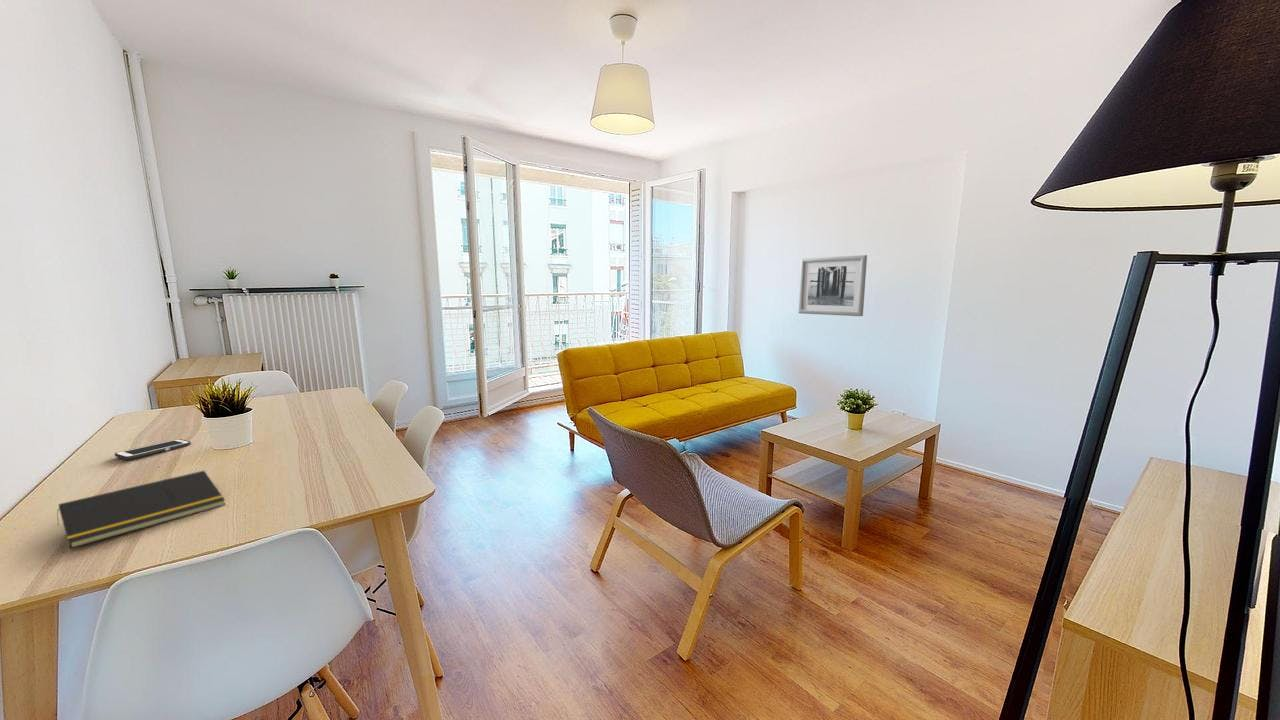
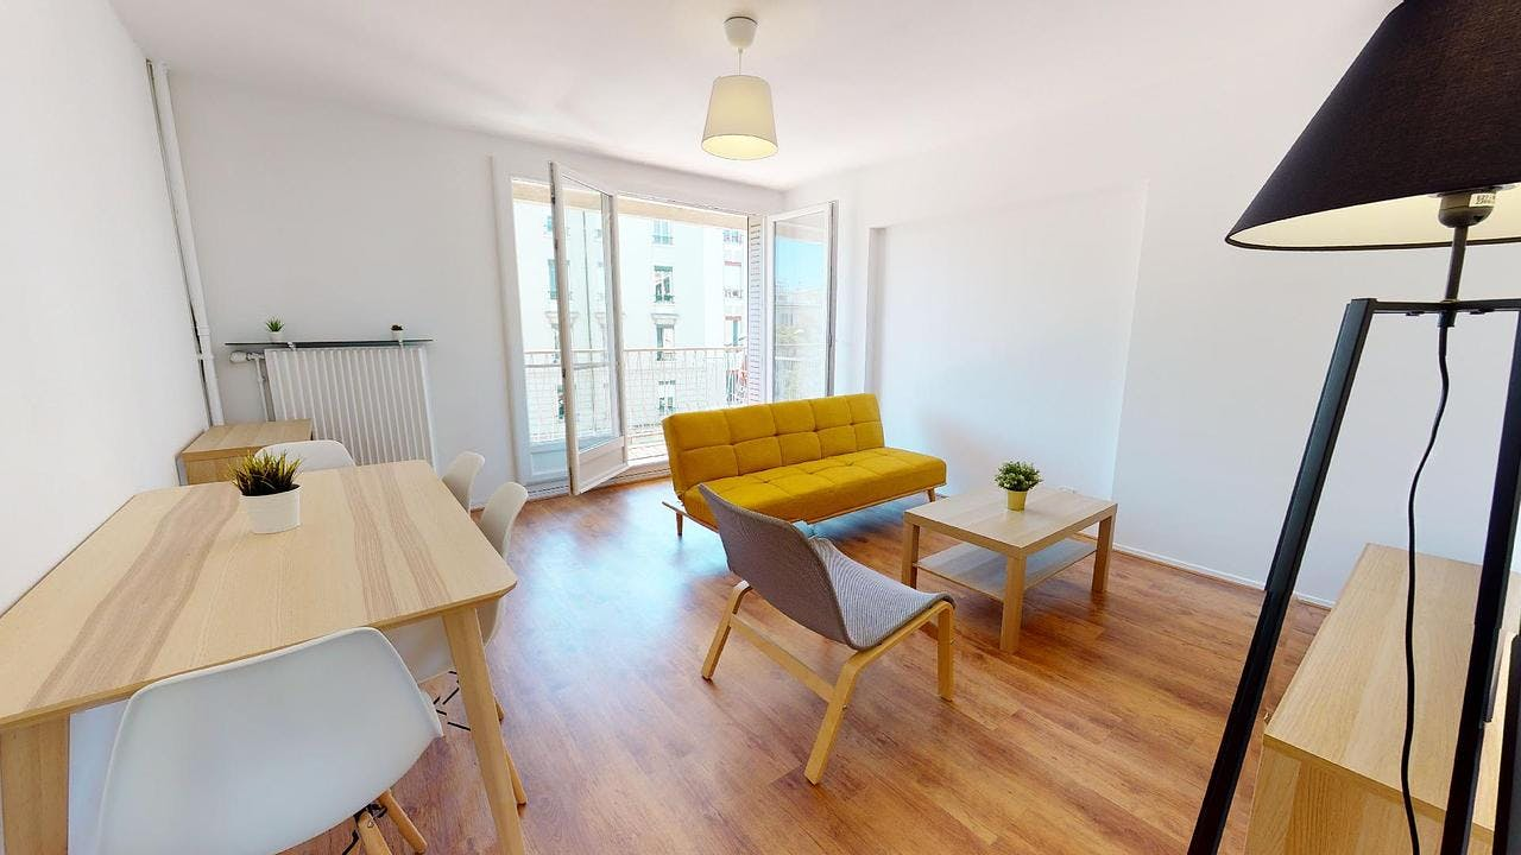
- wall art [797,254,868,317]
- notepad [56,470,226,550]
- cell phone [114,438,192,460]
